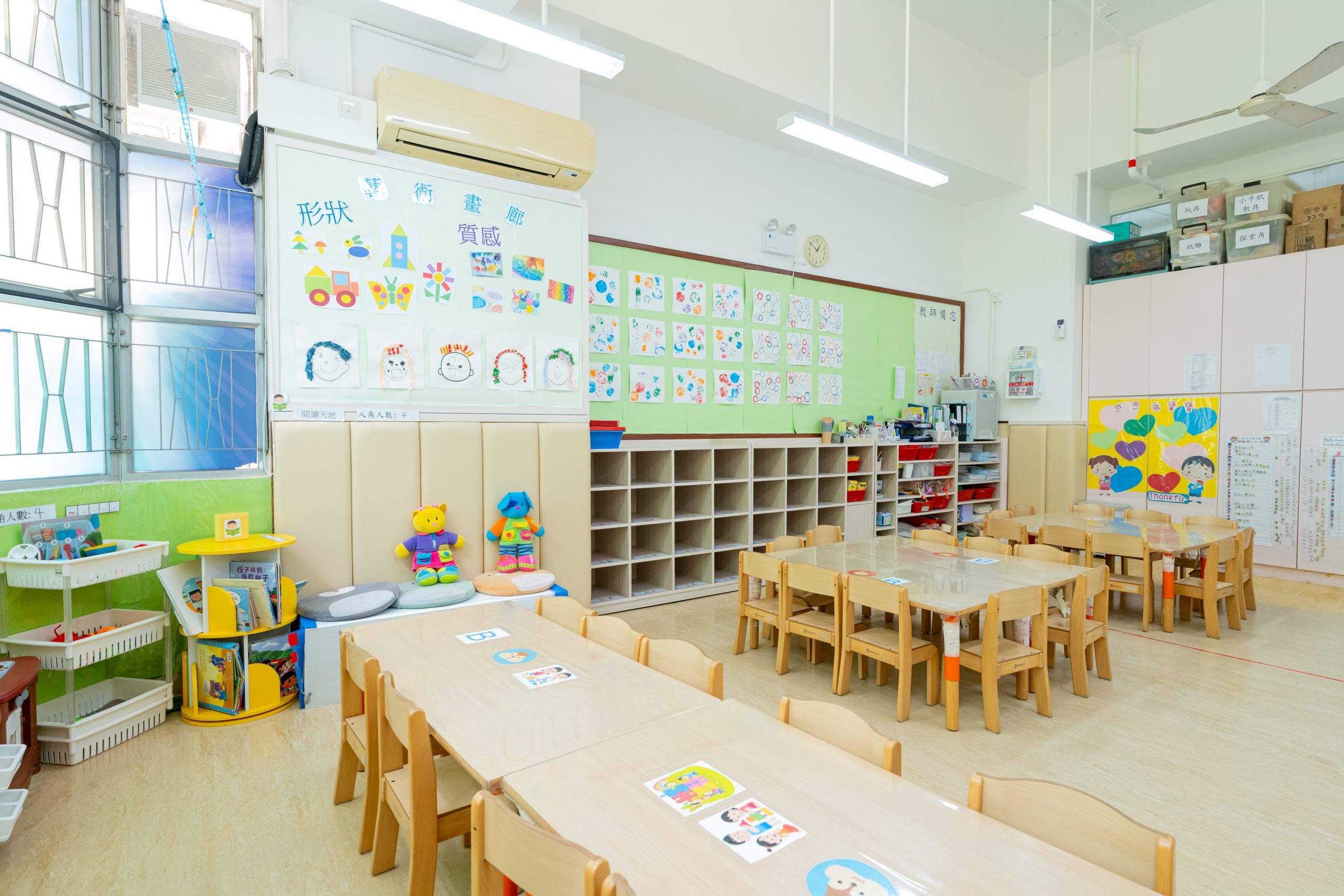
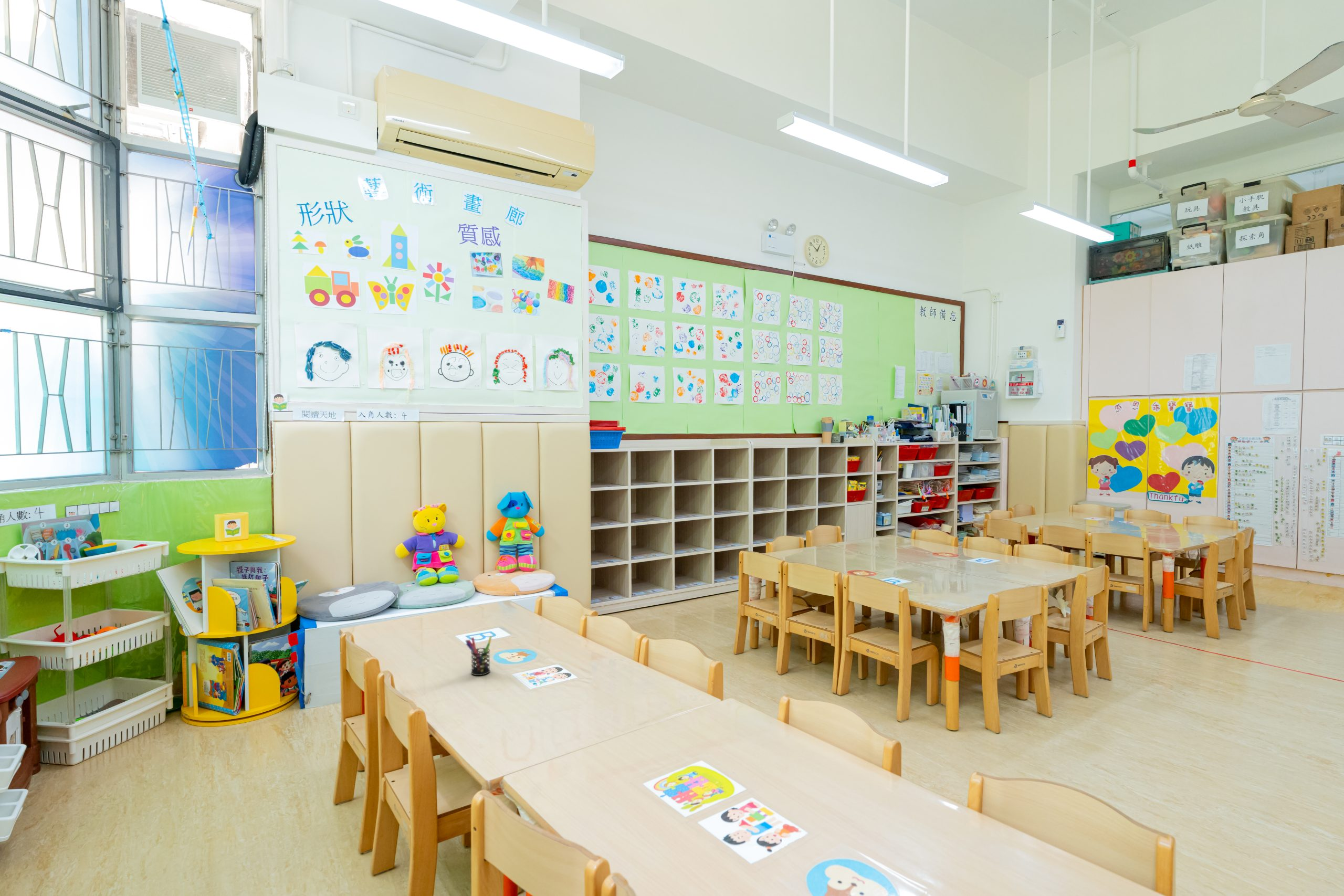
+ pen holder [465,636,492,676]
